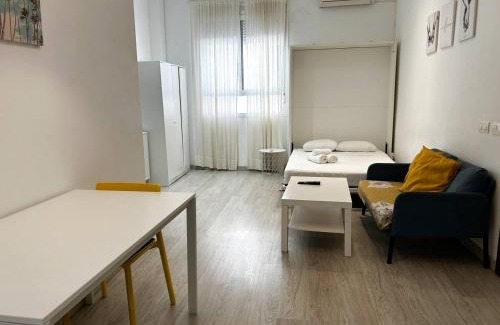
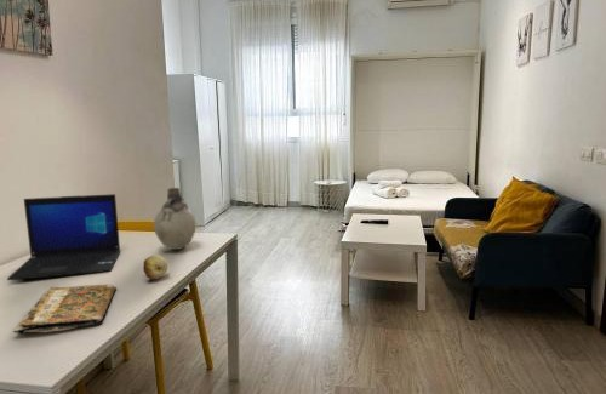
+ fruit [142,255,168,280]
+ laptop [6,193,121,281]
+ vase [153,187,198,251]
+ book [12,284,118,336]
